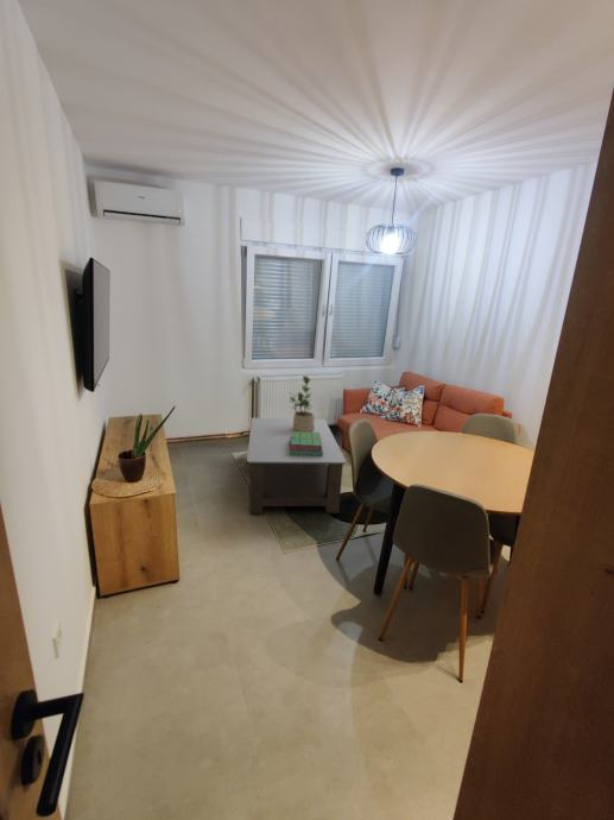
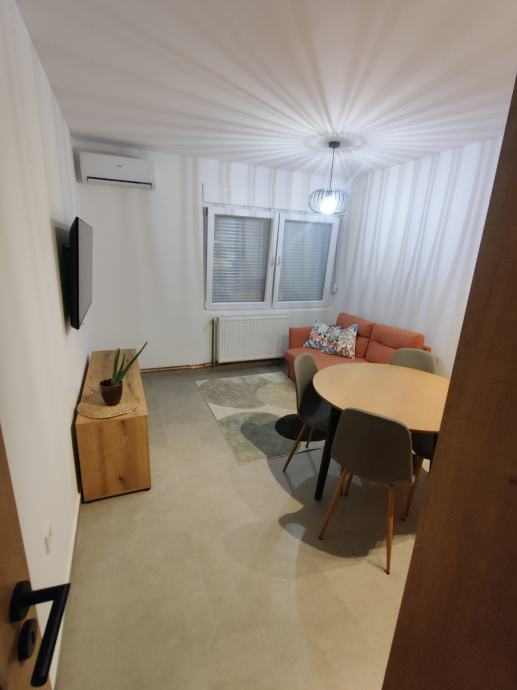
- stack of books [290,431,323,456]
- potted plant [287,374,315,433]
- coffee table [246,417,348,515]
